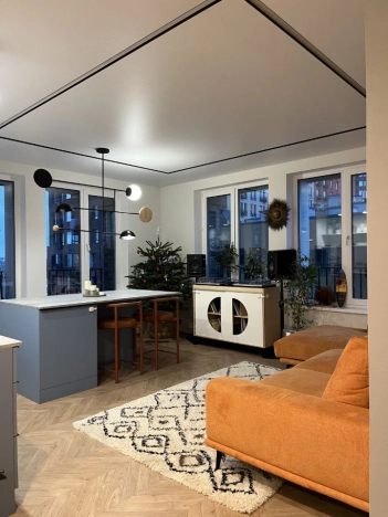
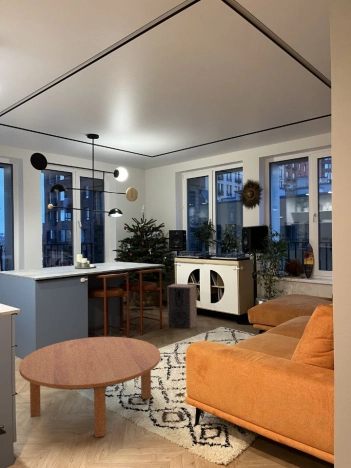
+ coffee table [18,336,161,438]
+ speaker [166,283,198,329]
